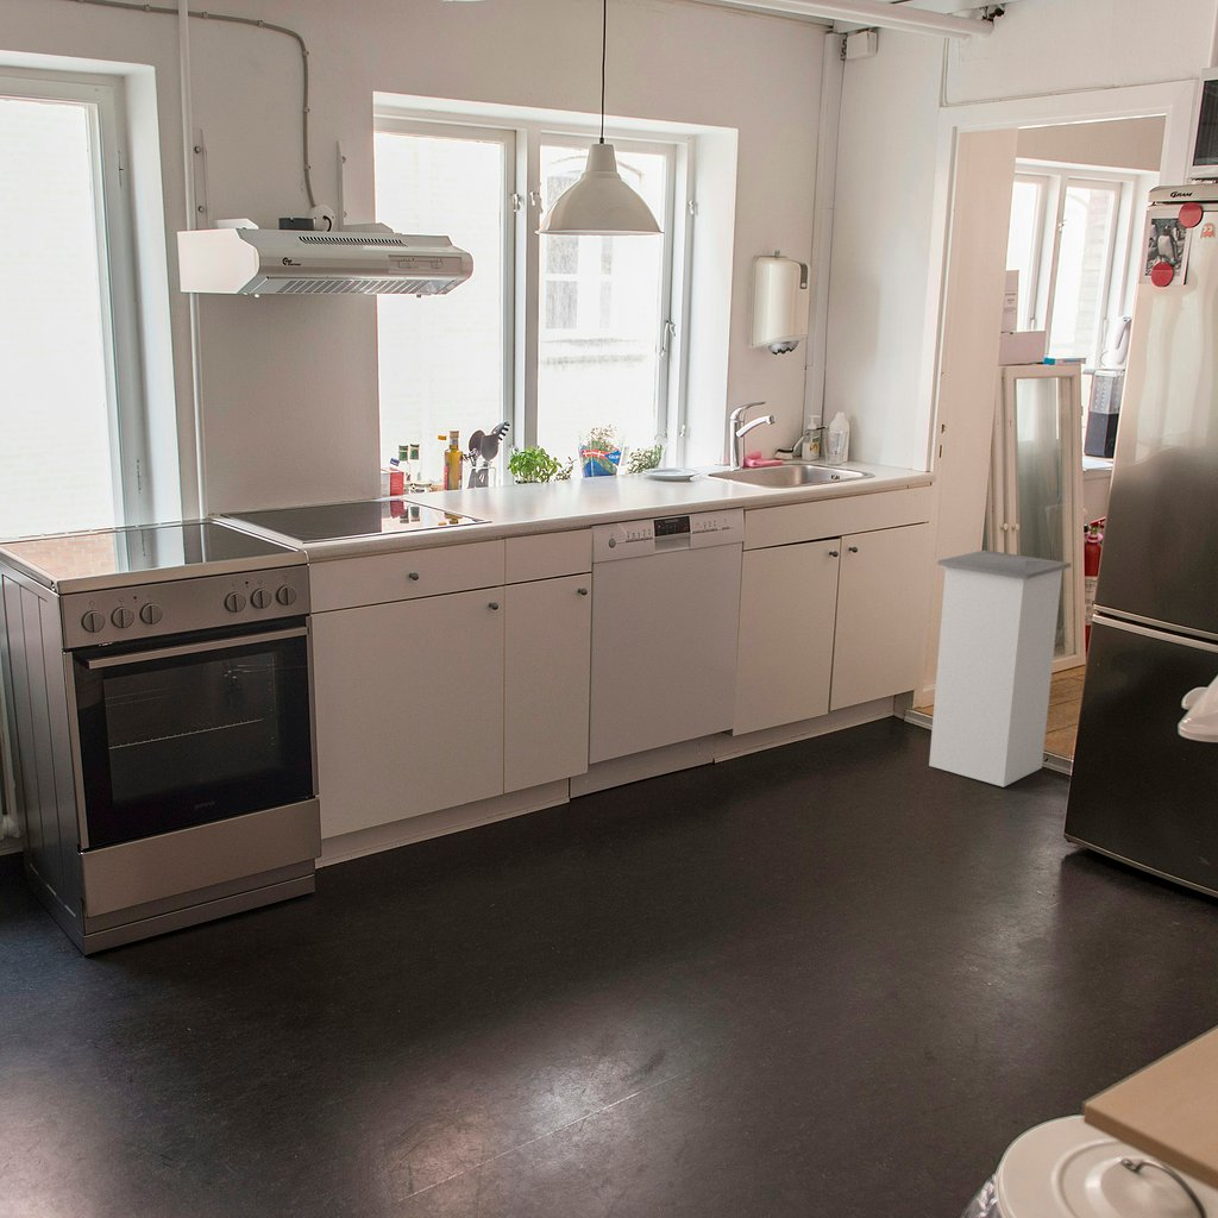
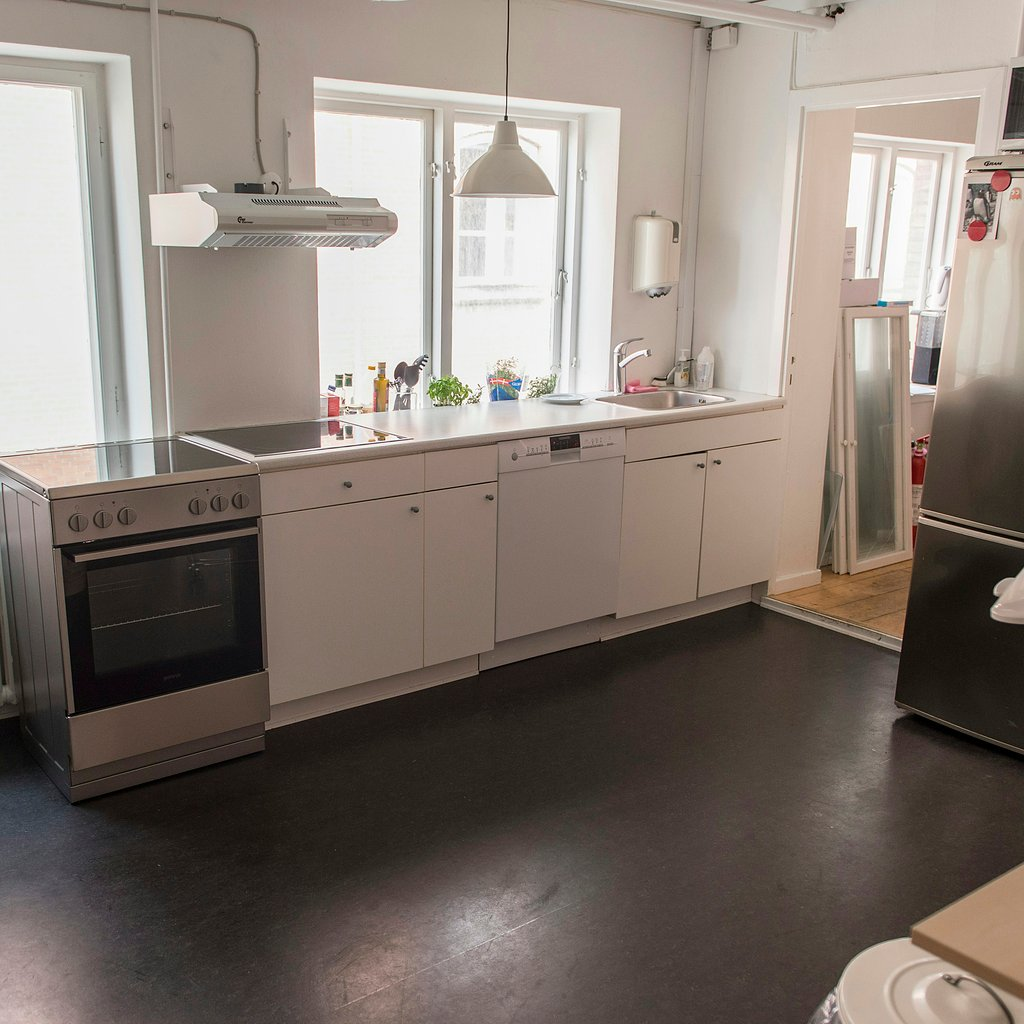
- trash can [928,548,1072,789]
